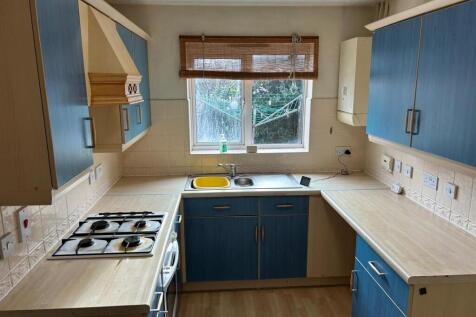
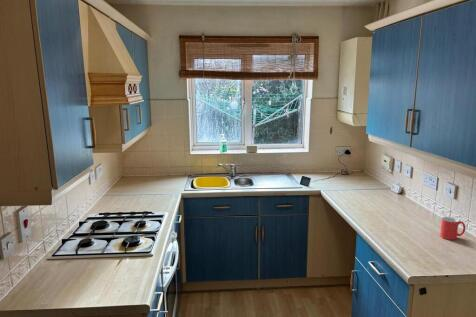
+ mug [439,216,466,241]
